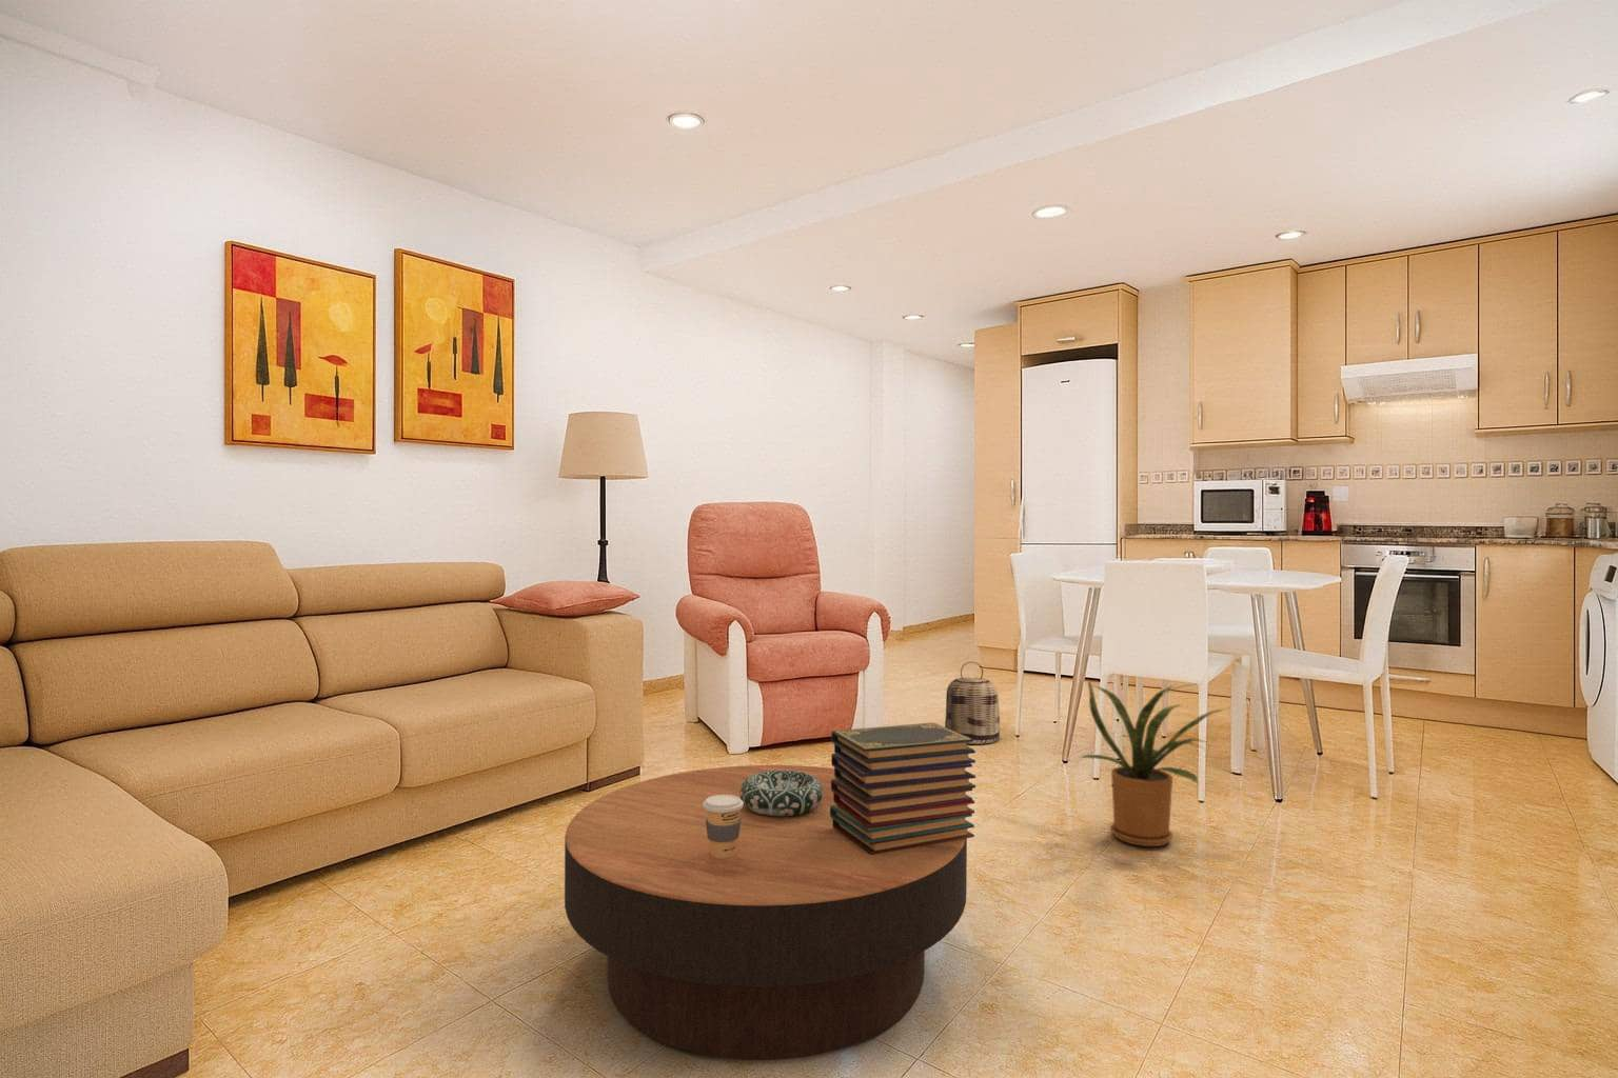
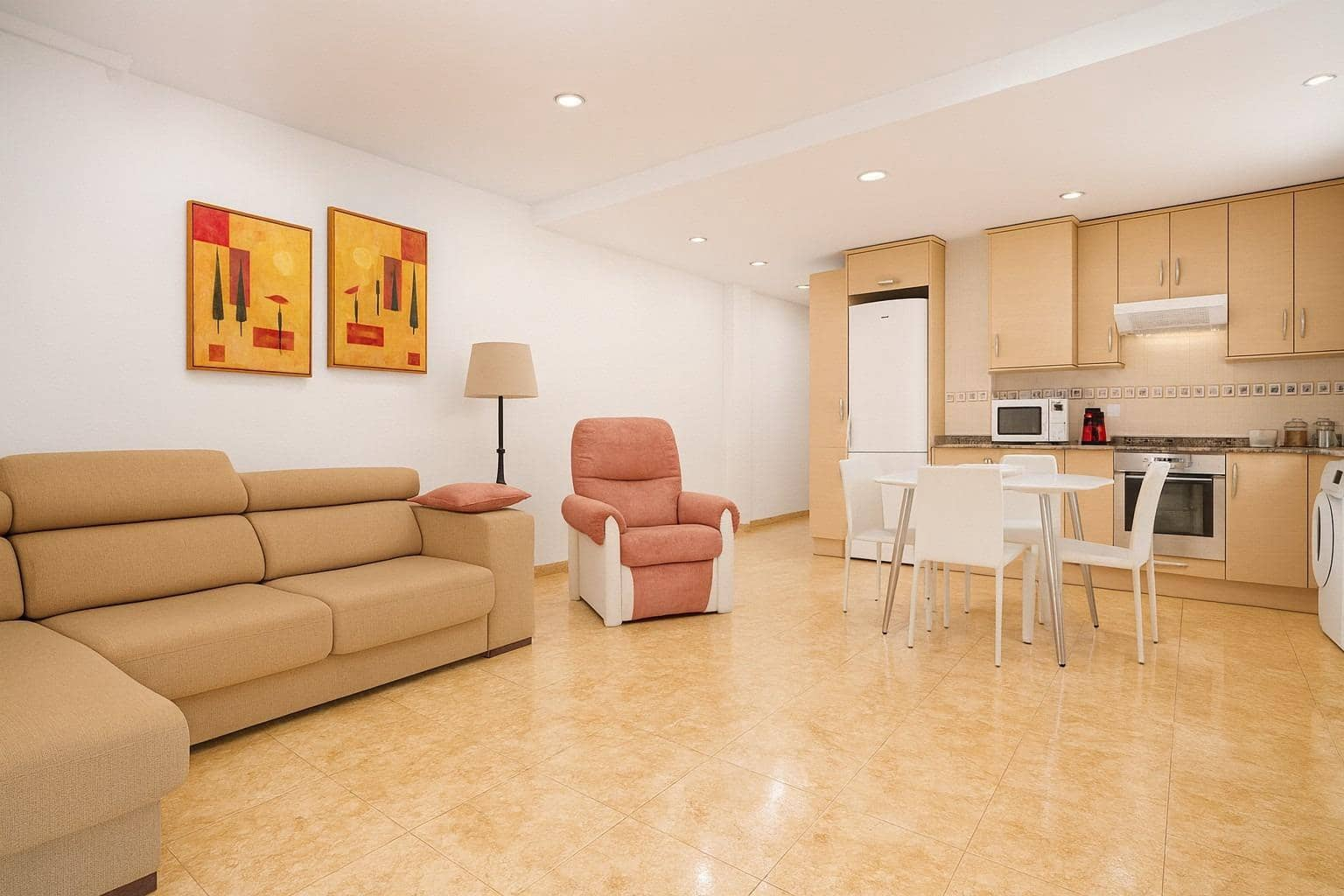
- house plant [1077,679,1226,847]
- basket [944,661,1000,746]
- coffee table [563,764,968,1061]
- decorative bowl [739,771,822,816]
- coffee cup [703,795,744,858]
- book stack [831,721,976,855]
